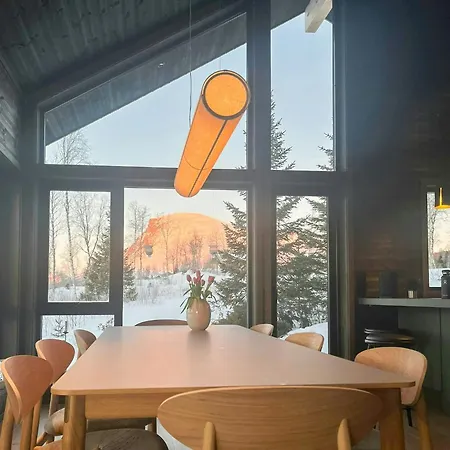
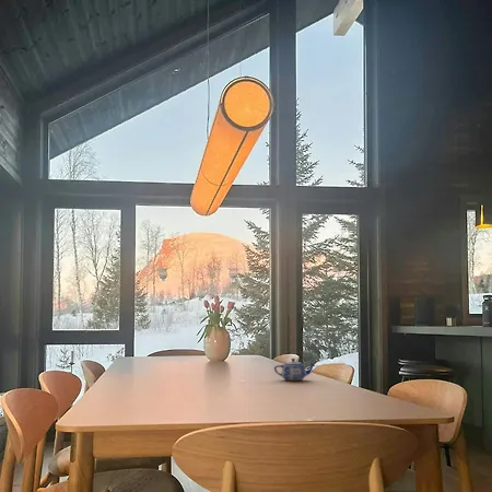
+ teapot [273,358,317,382]
